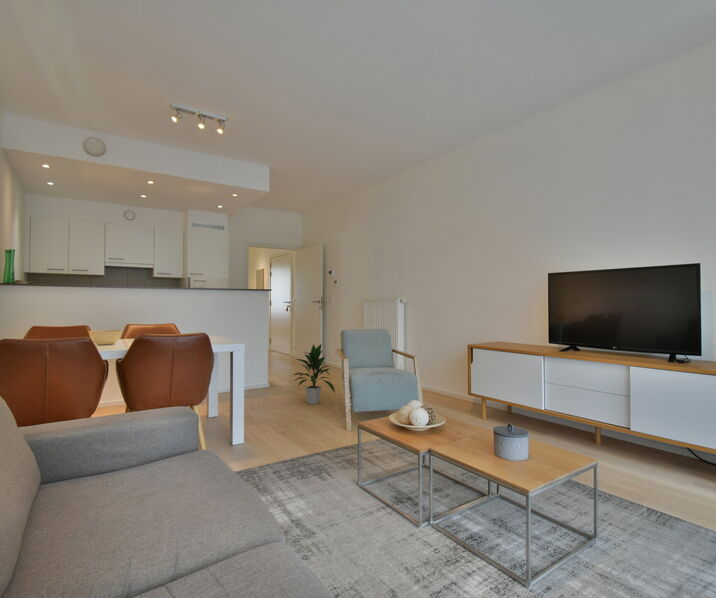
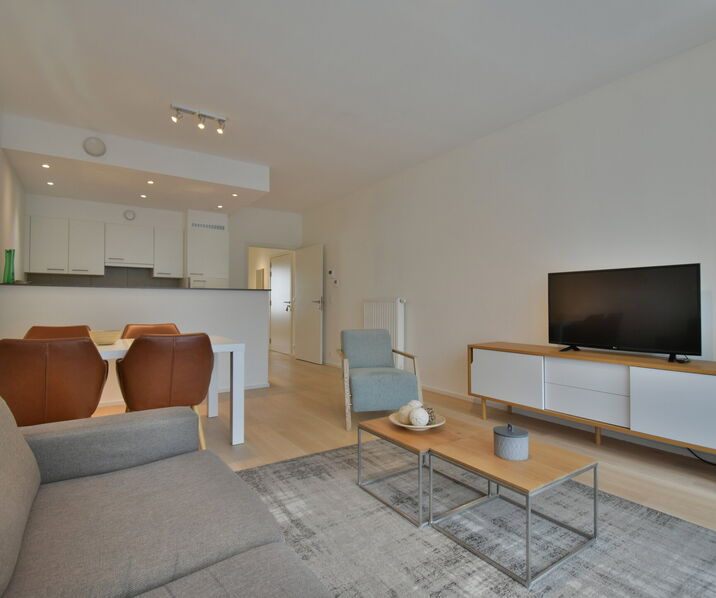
- indoor plant [292,342,336,405]
